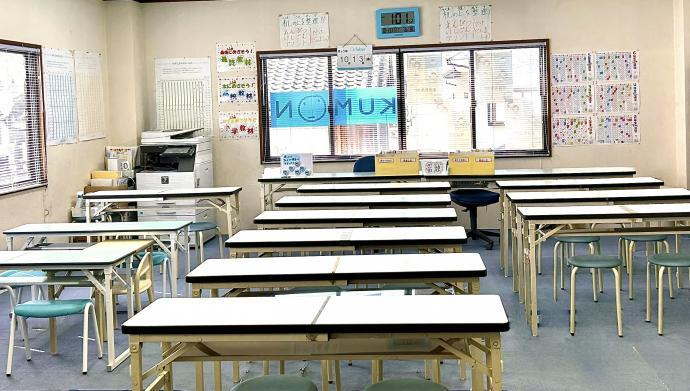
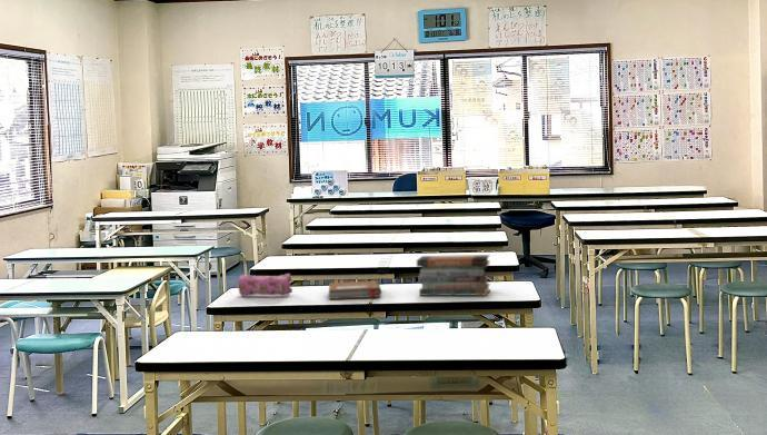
+ pencil case [238,273,293,297]
+ book stack [416,254,491,297]
+ notebook [328,279,382,300]
